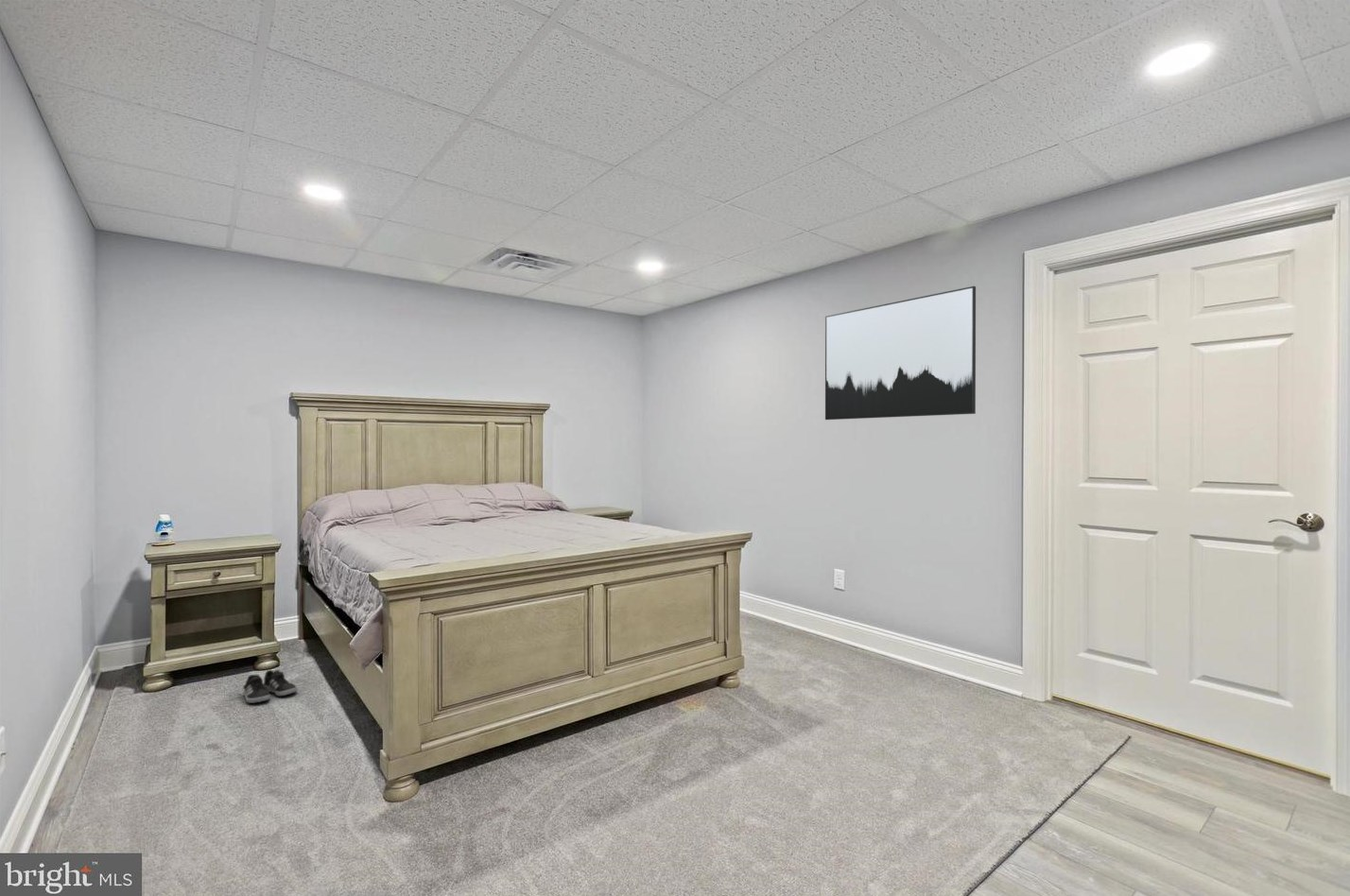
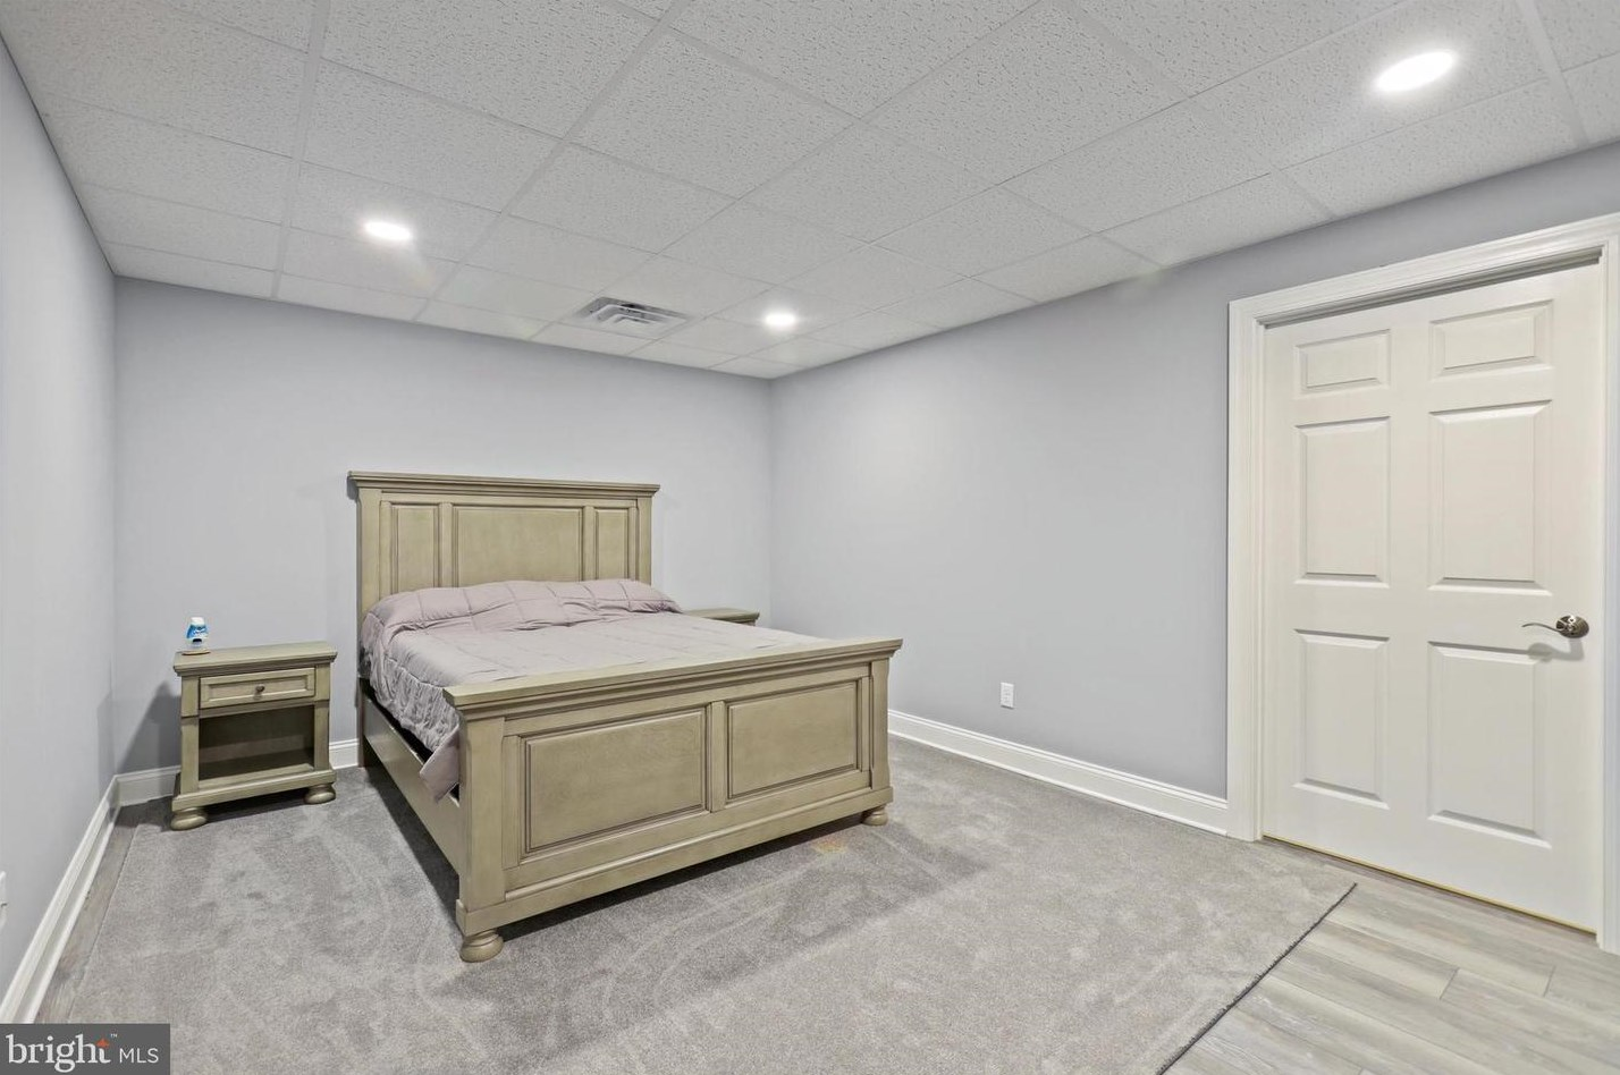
- shoe [242,669,299,704]
- wall art [824,285,977,421]
